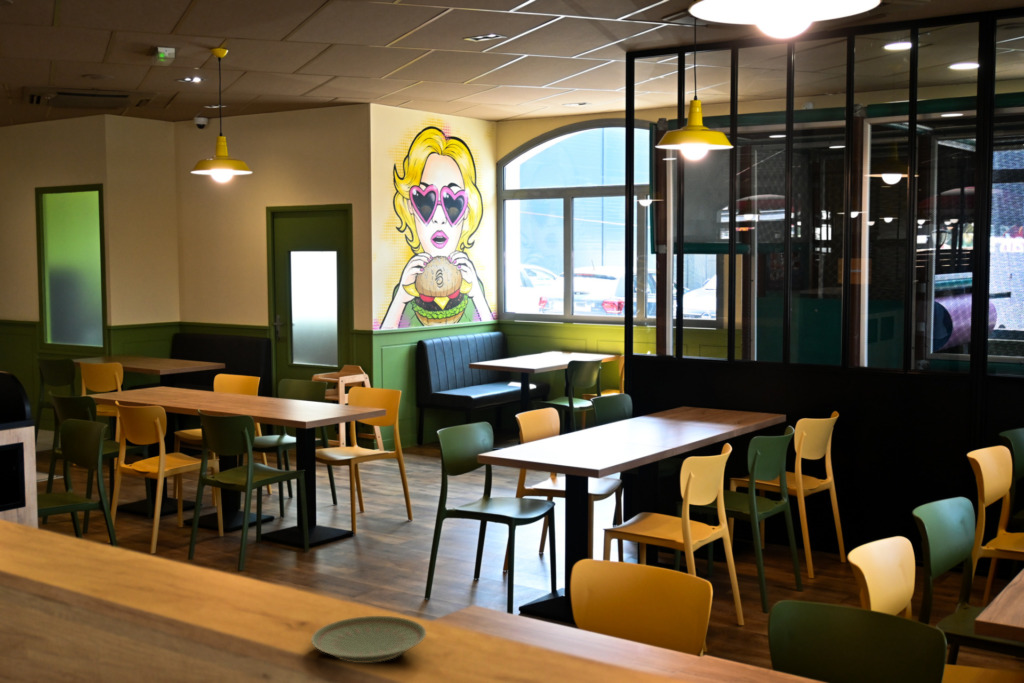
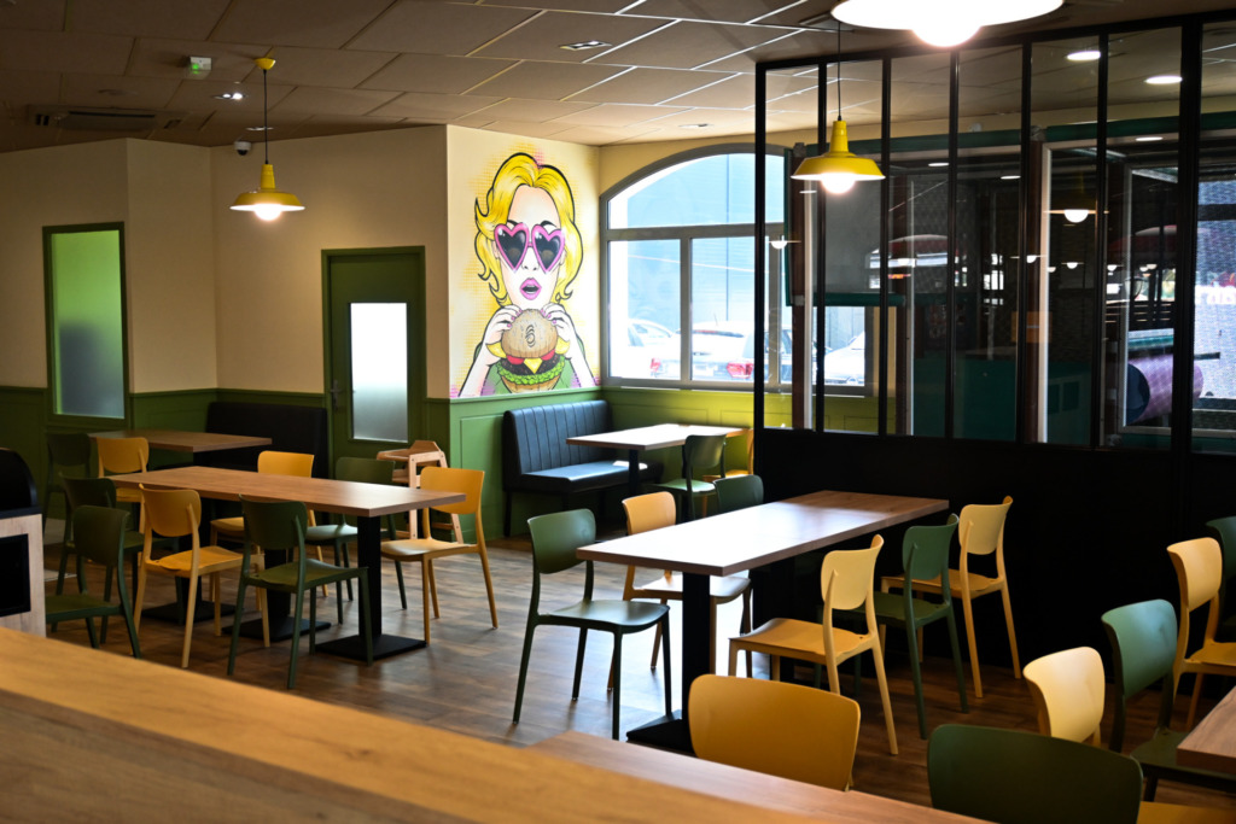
- plate [310,615,427,664]
